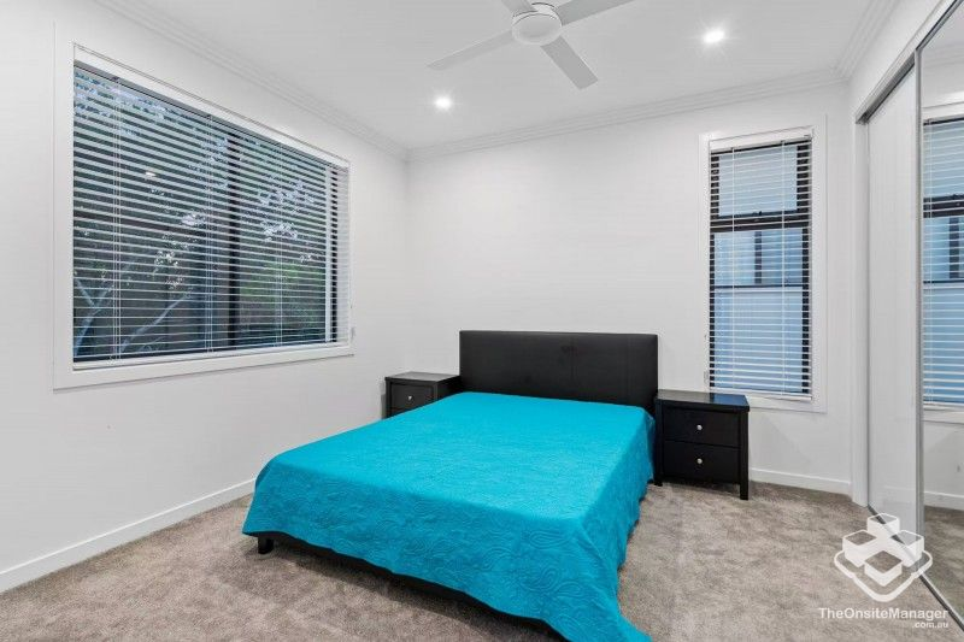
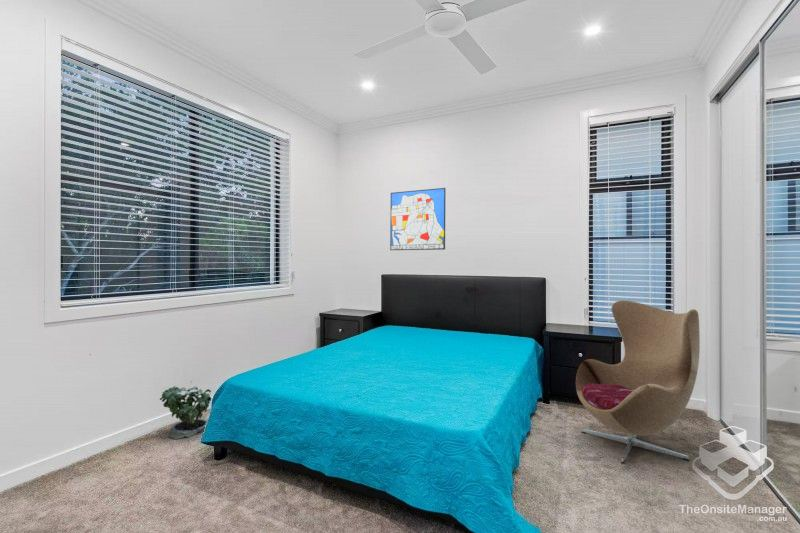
+ armchair [575,299,701,464]
+ wall art [389,187,447,251]
+ potted plant [159,380,212,440]
